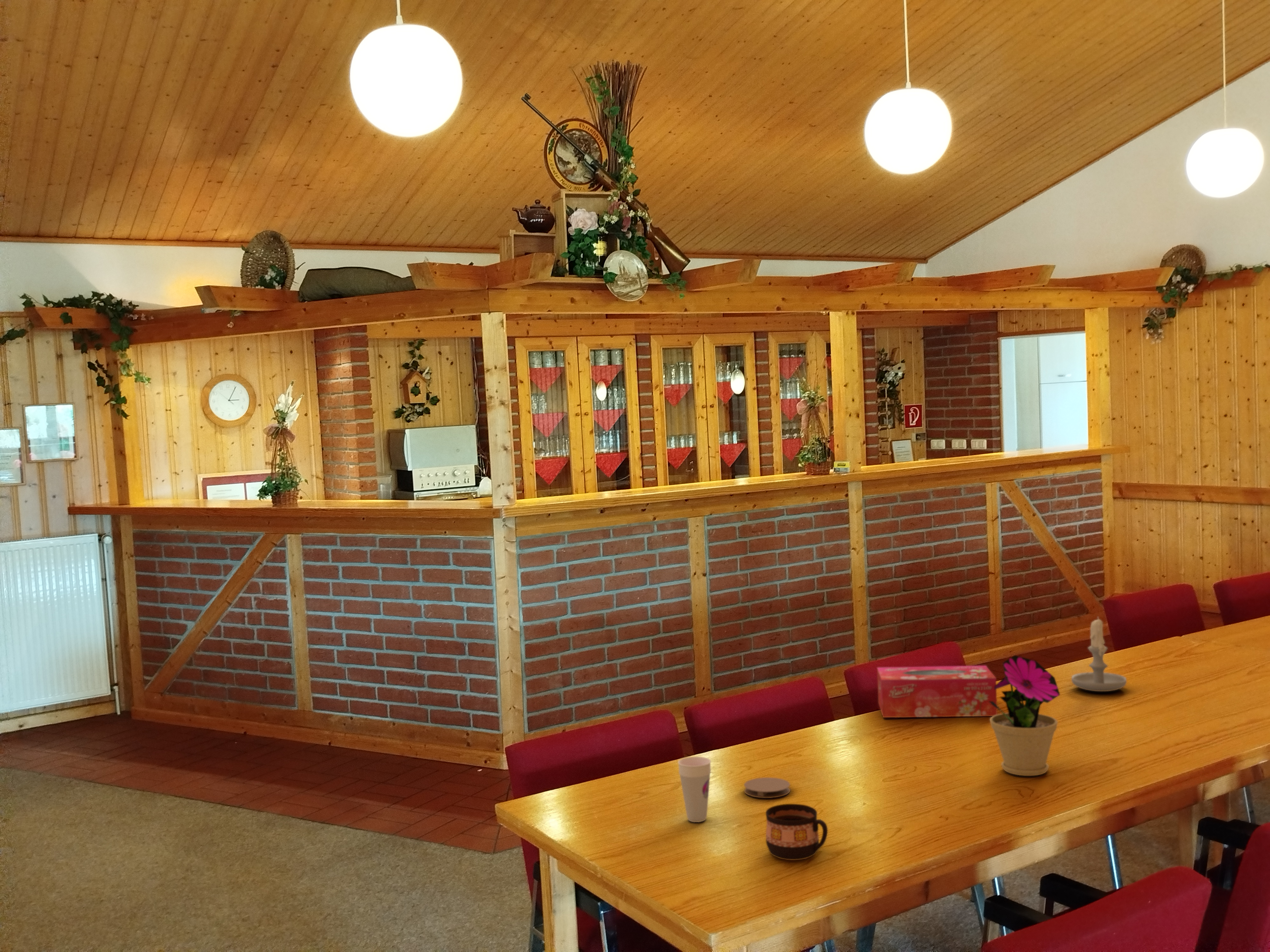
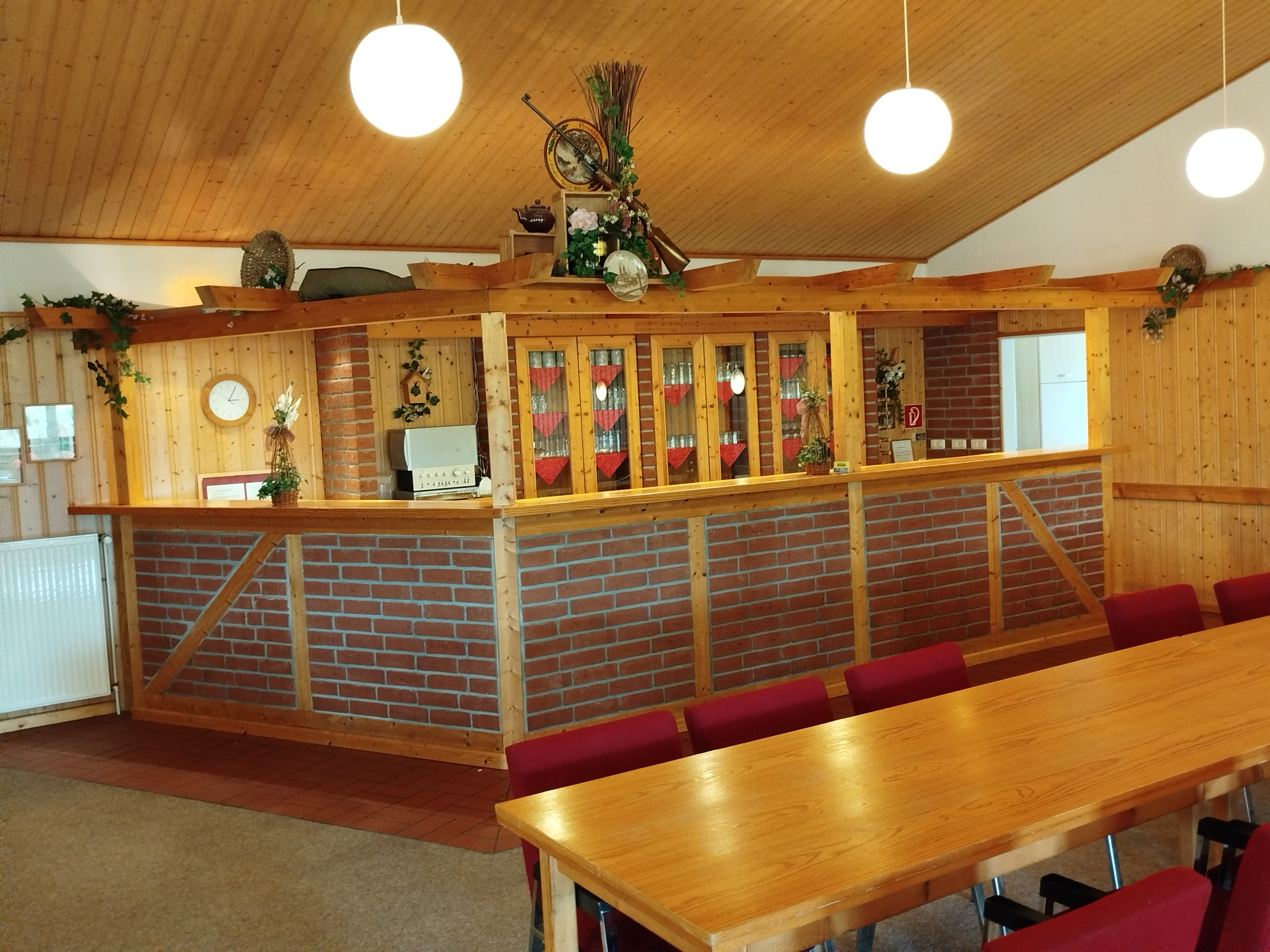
- coaster [744,777,791,798]
- flower pot [989,655,1060,776]
- candle [1071,617,1127,692]
- tissue box [877,665,998,718]
- cup [678,756,712,823]
- cup [765,803,828,861]
